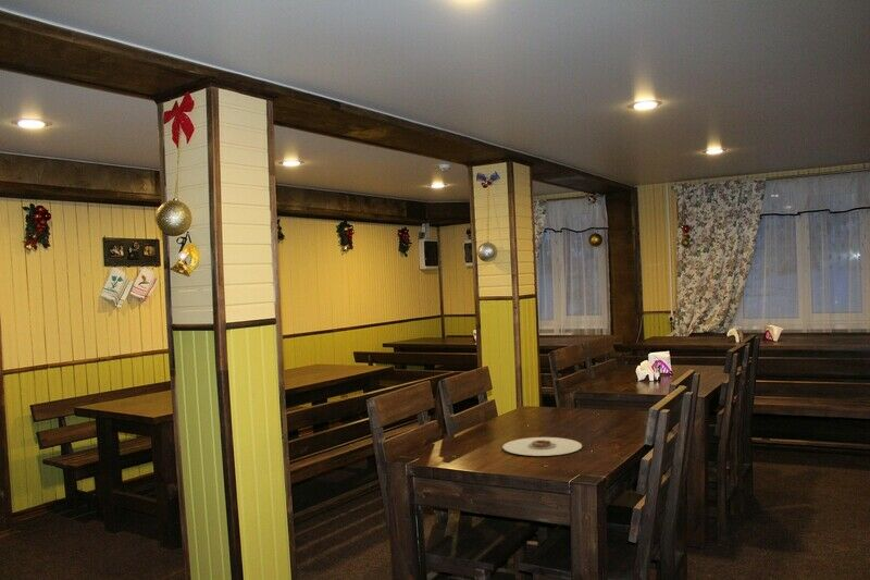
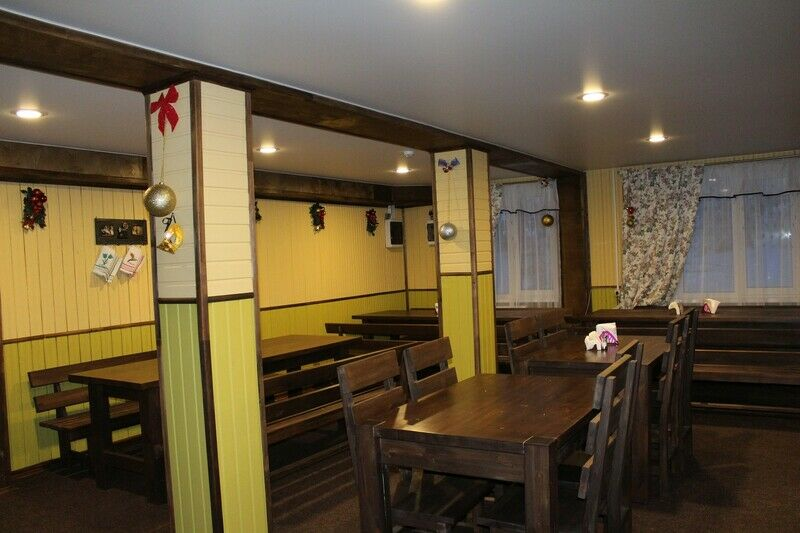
- plate [501,436,583,457]
